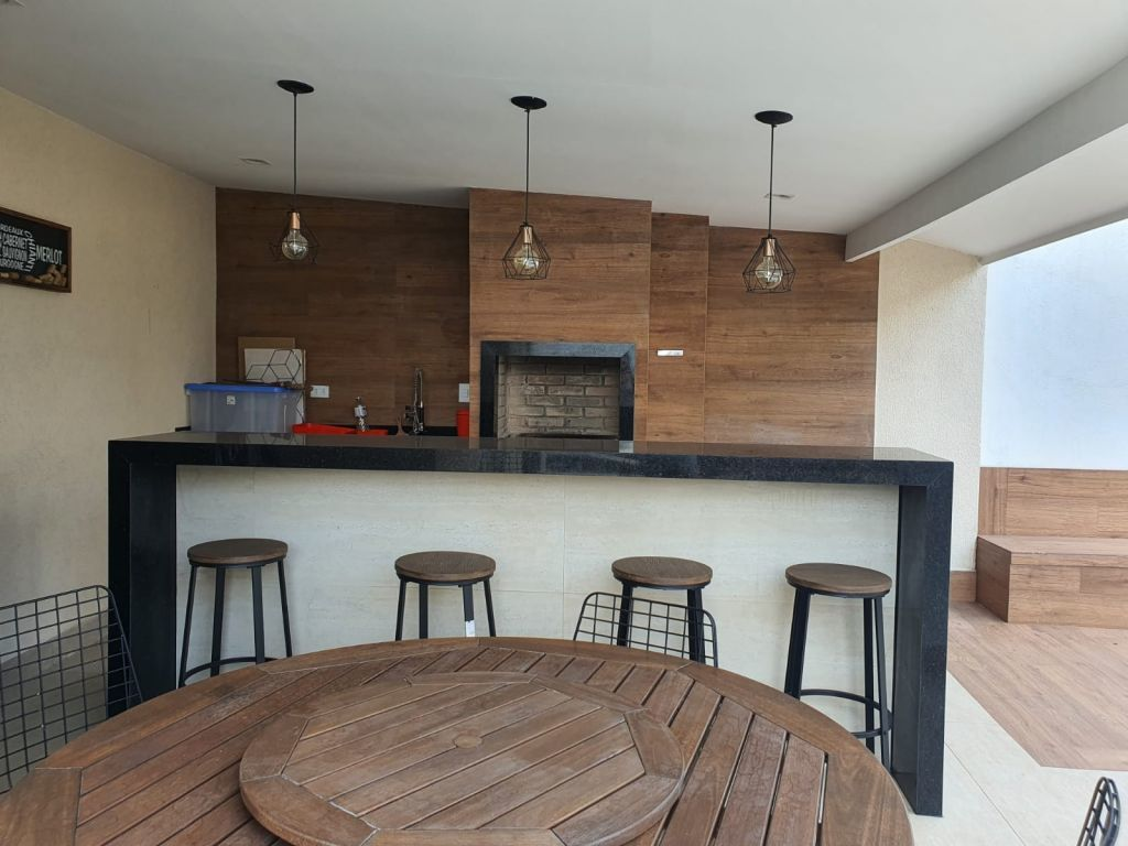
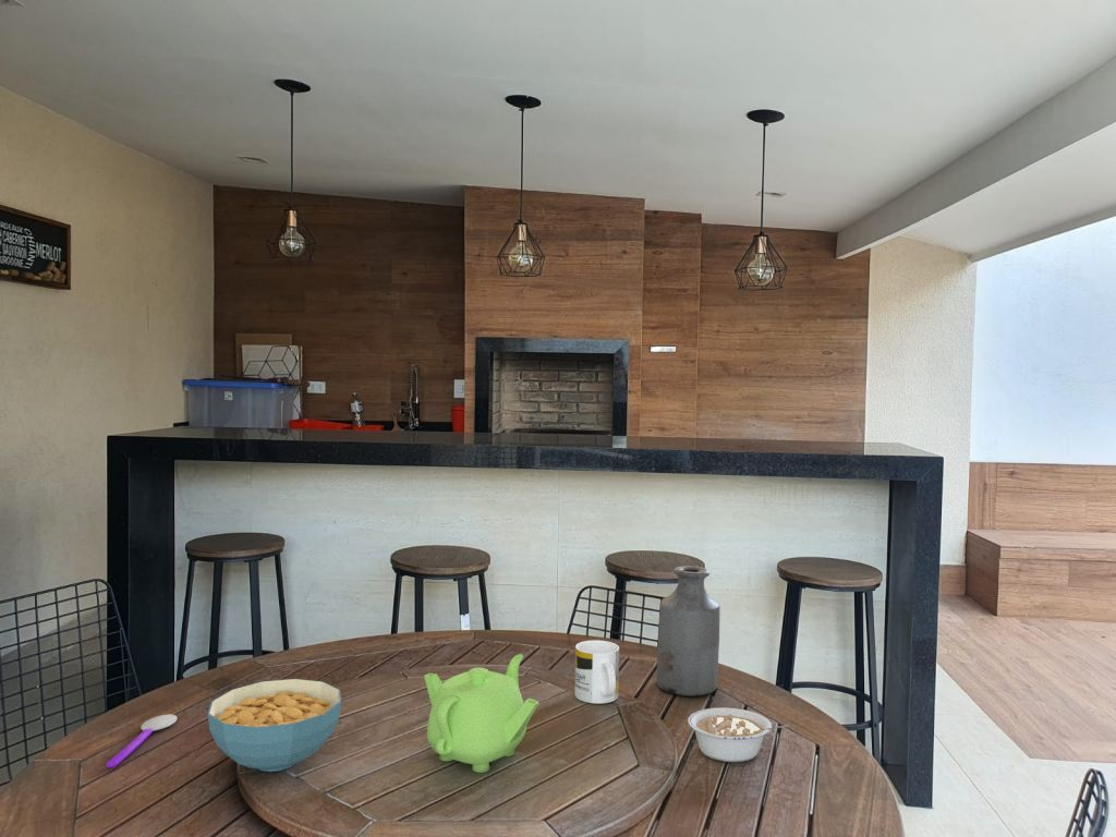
+ bottle [655,565,721,698]
+ spoon [106,713,179,768]
+ cereal bowl [206,678,342,773]
+ teapot [423,653,539,774]
+ legume [687,707,790,763]
+ mug [573,640,620,704]
